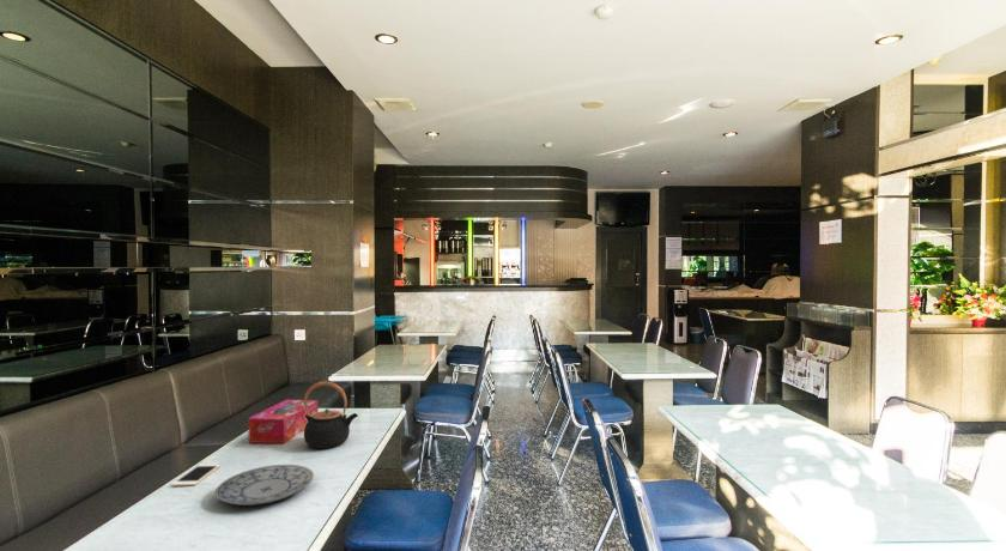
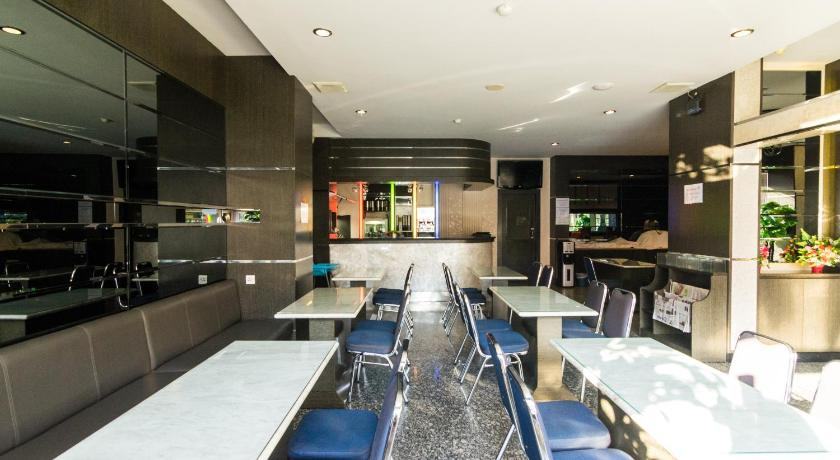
- plate [214,464,315,507]
- tissue box [247,398,320,446]
- teapot [303,380,359,450]
- cell phone [170,464,222,488]
